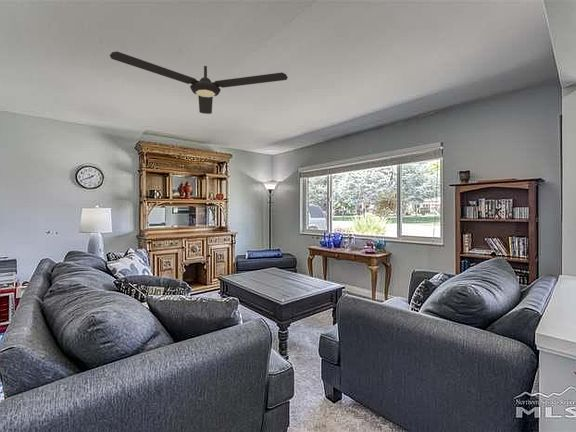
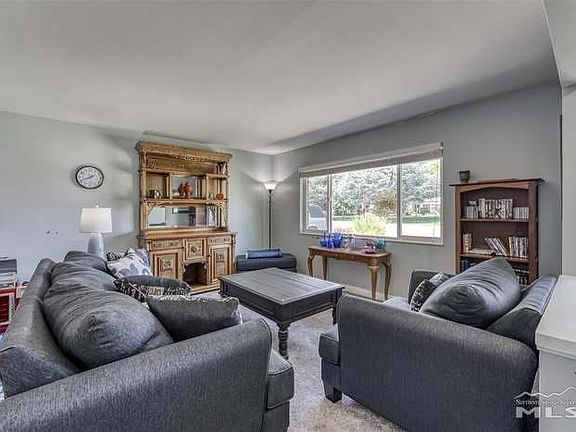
- ceiling fan [109,50,289,115]
